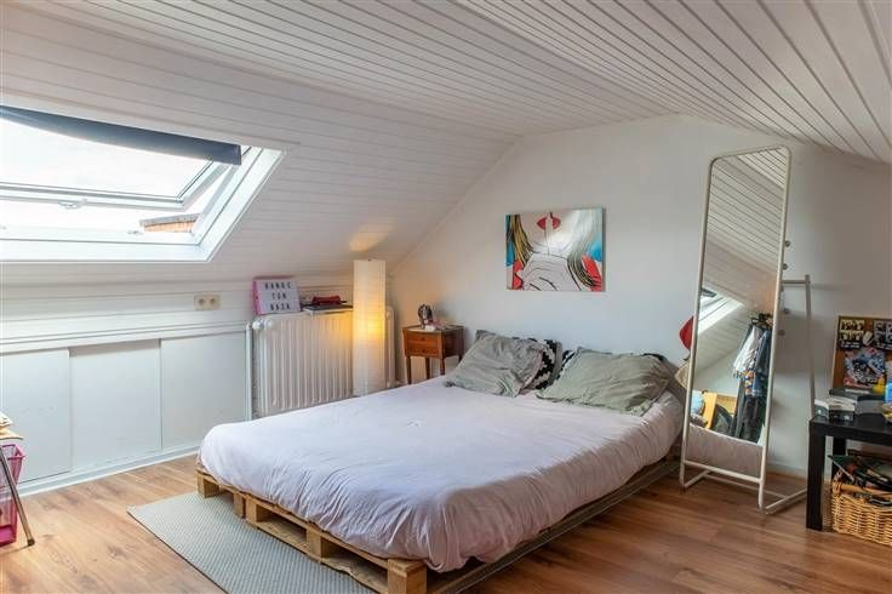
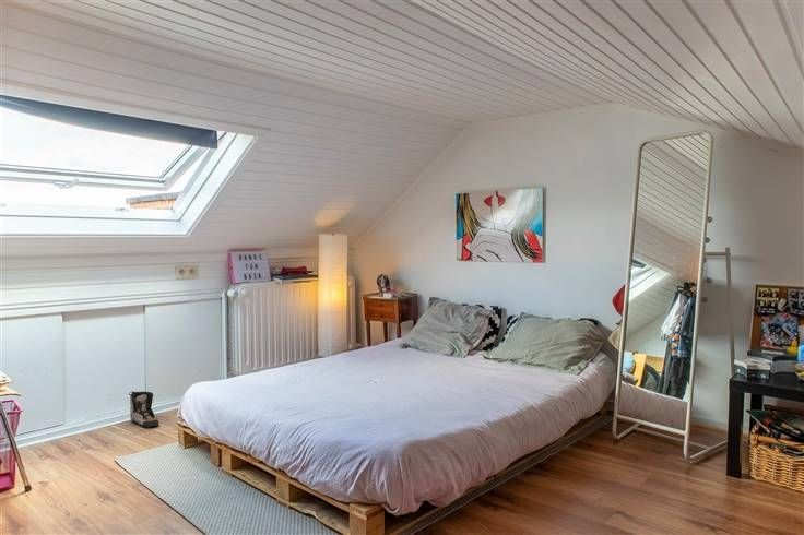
+ shoe [128,391,161,428]
